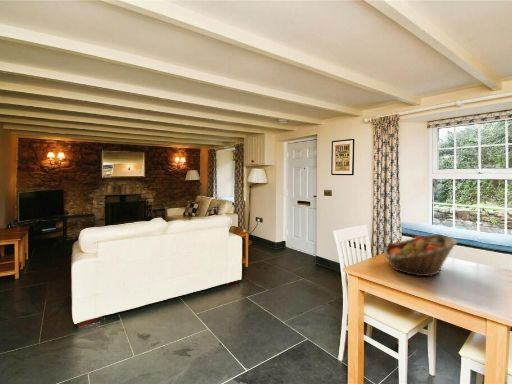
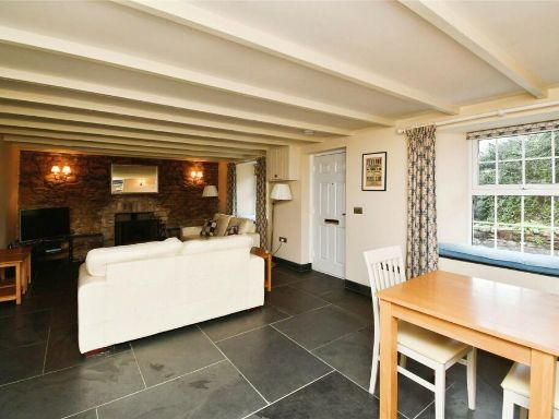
- fruit basket [383,233,458,277]
